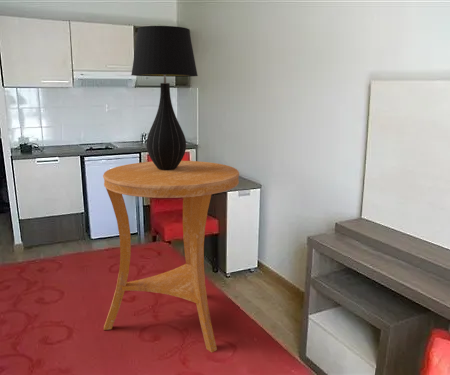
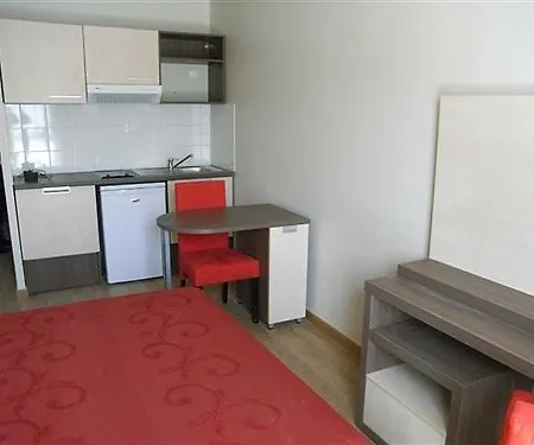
- table lamp [130,25,199,170]
- side table [102,160,240,353]
